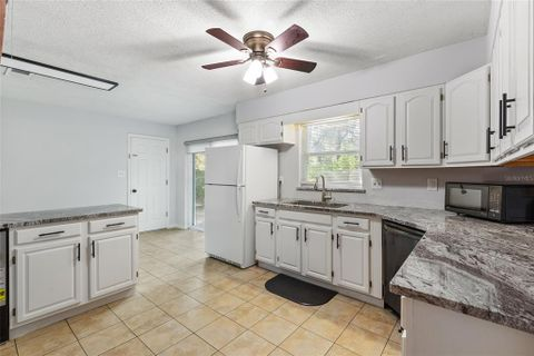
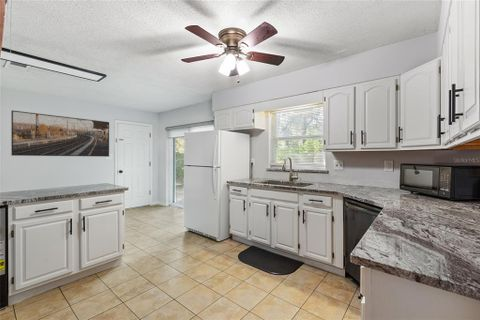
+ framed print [10,109,110,158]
